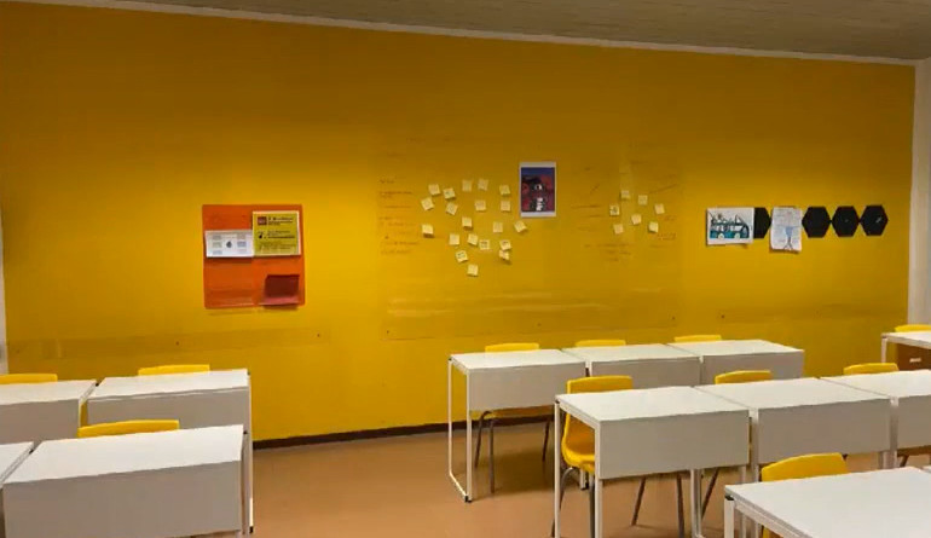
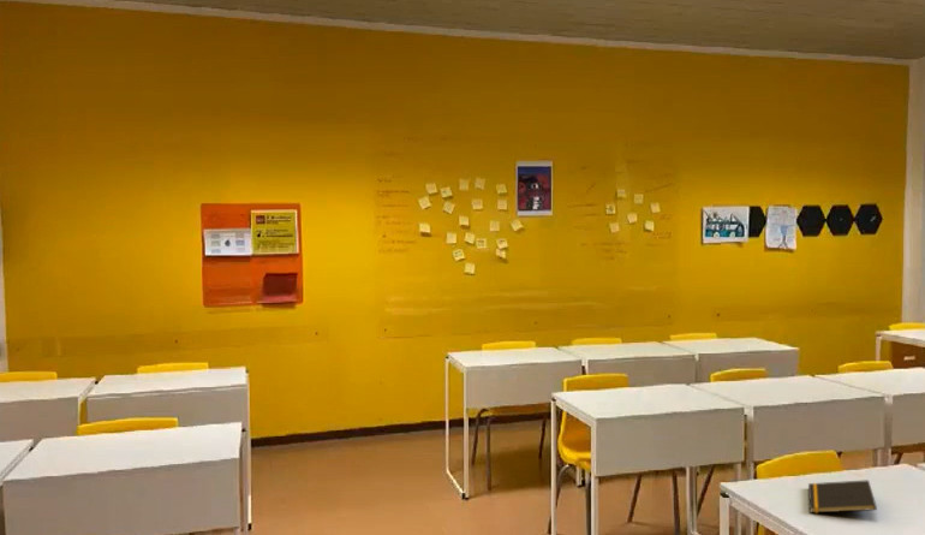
+ notepad [807,478,878,515]
